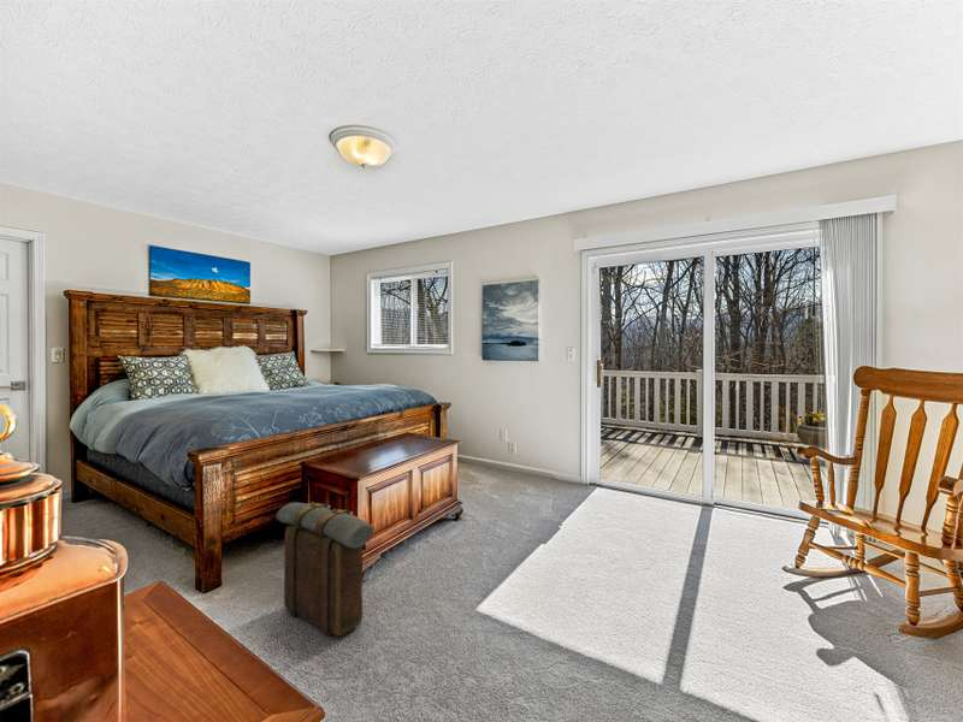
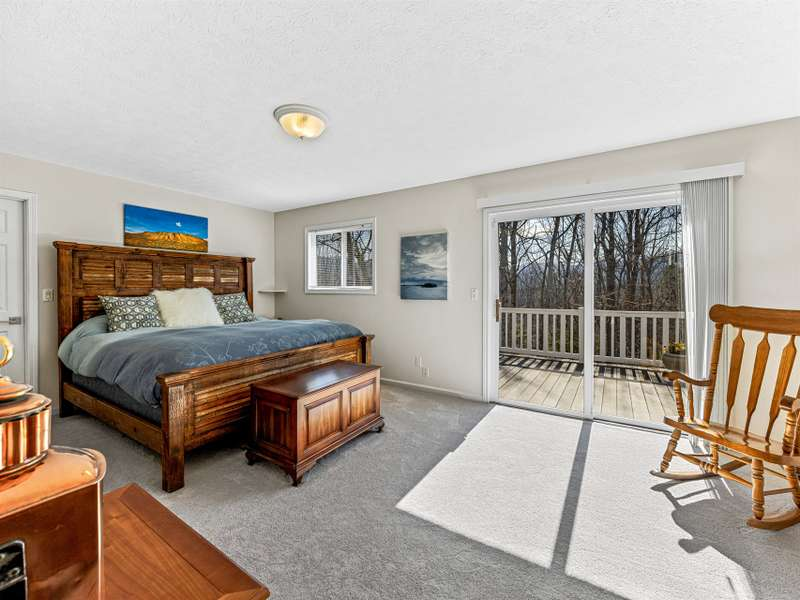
- backpack [274,501,376,637]
